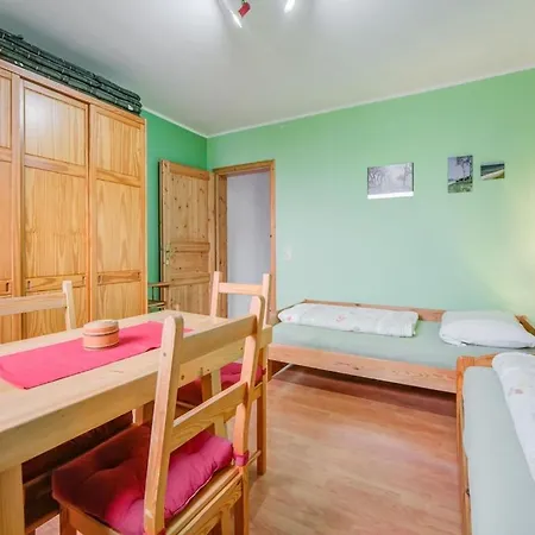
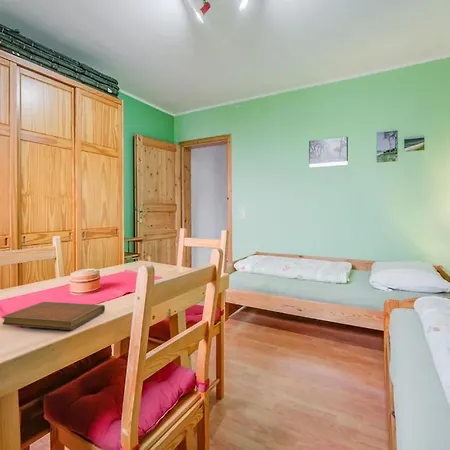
+ notebook [1,301,106,331]
